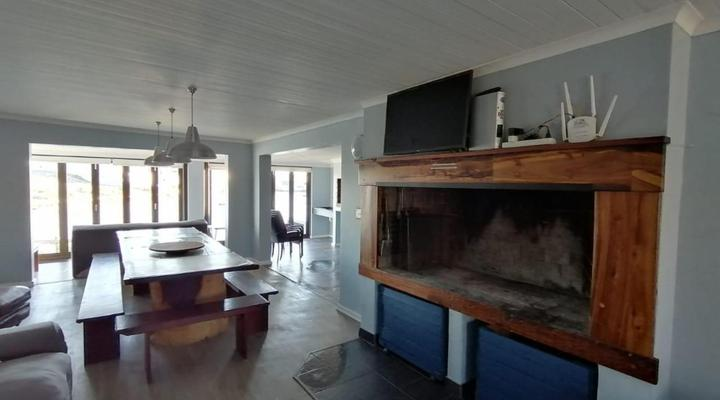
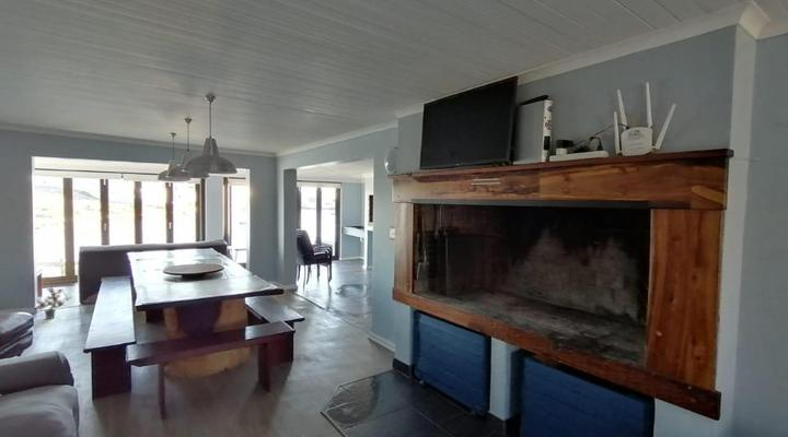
+ potted plant [32,282,73,320]
